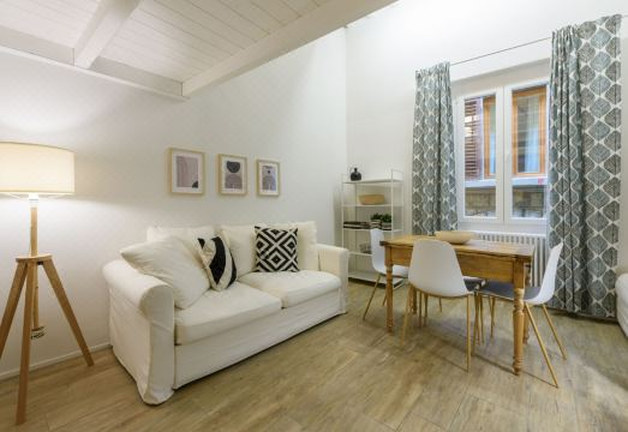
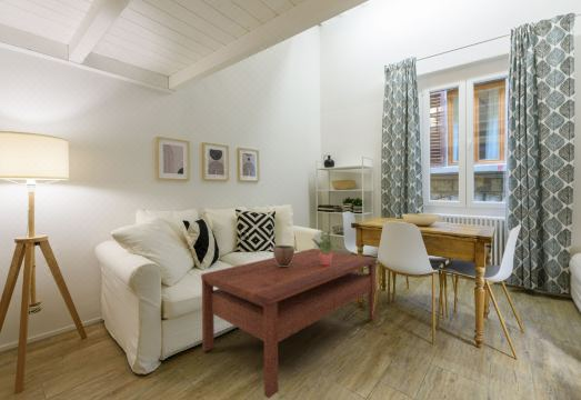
+ potted plant [311,230,343,266]
+ coffee table [200,248,378,399]
+ decorative bowl [272,244,295,267]
